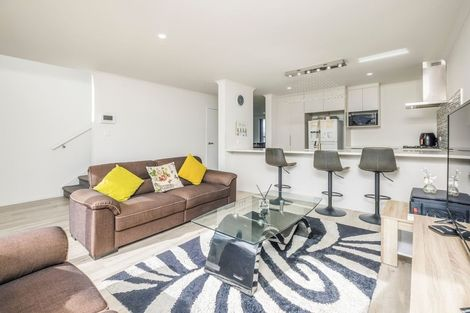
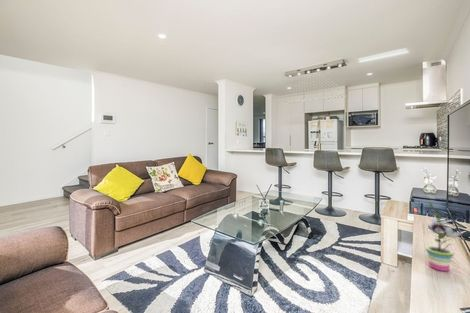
+ potted plant [425,202,465,272]
